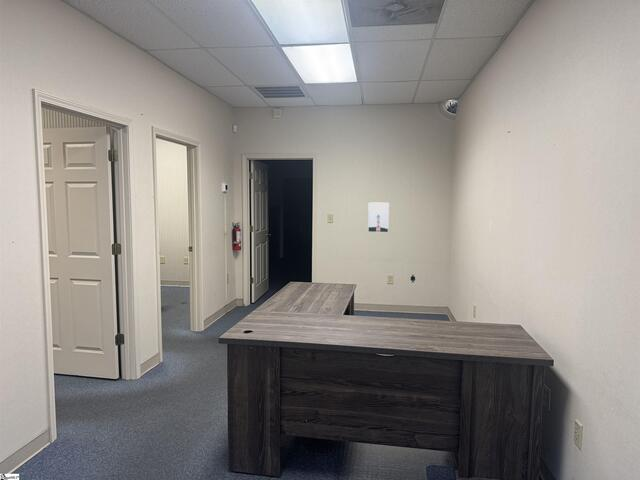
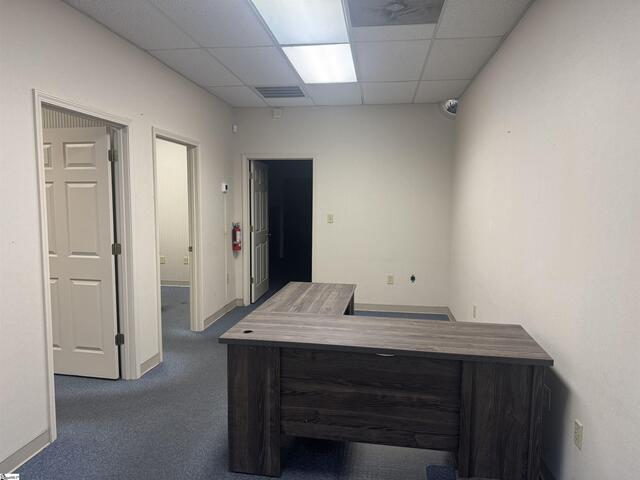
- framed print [367,201,390,233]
